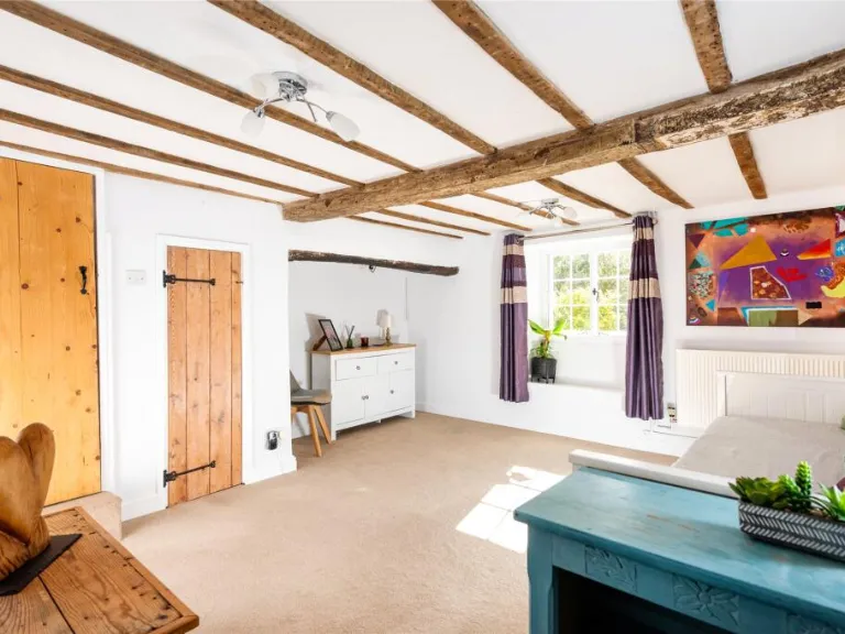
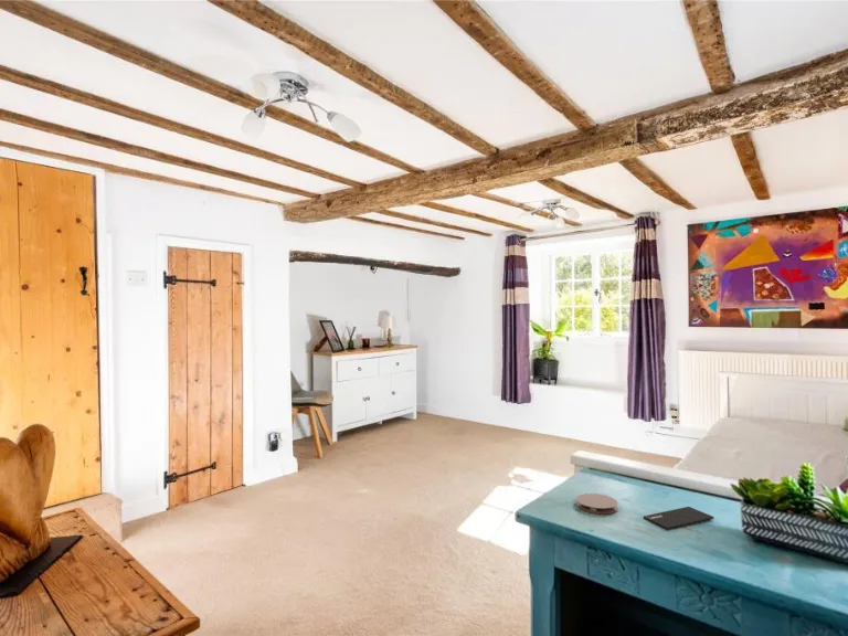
+ smartphone [643,506,716,530]
+ coaster [575,492,618,515]
